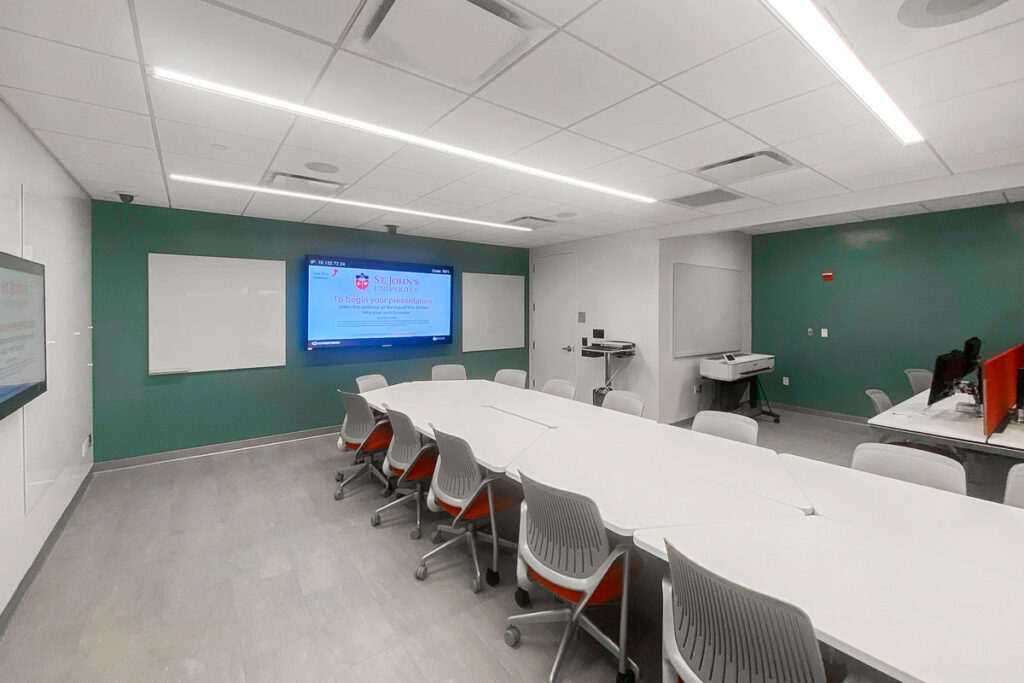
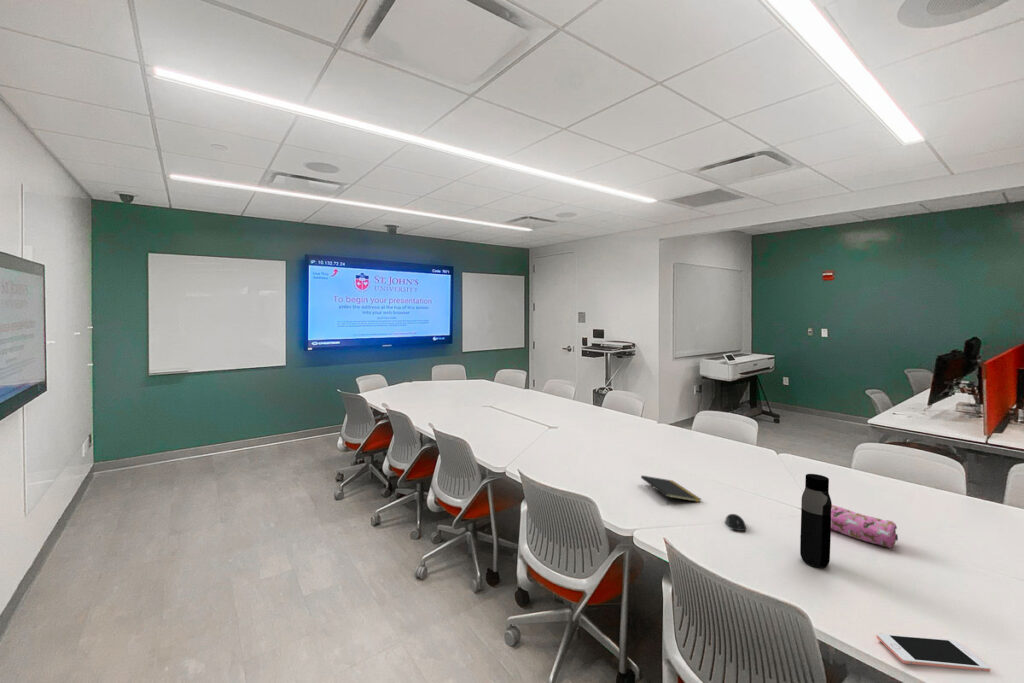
+ notepad [640,474,702,506]
+ cell phone [876,632,991,673]
+ computer mouse [724,513,747,532]
+ pencil case [831,504,899,549]
+ water bottle [799,473,833,569]
